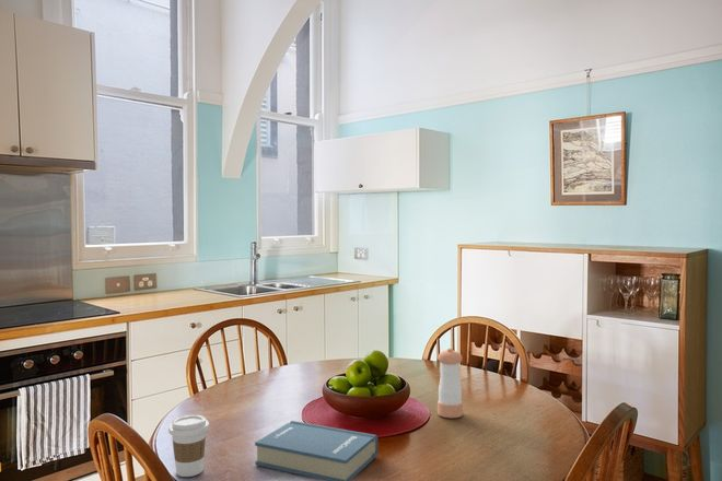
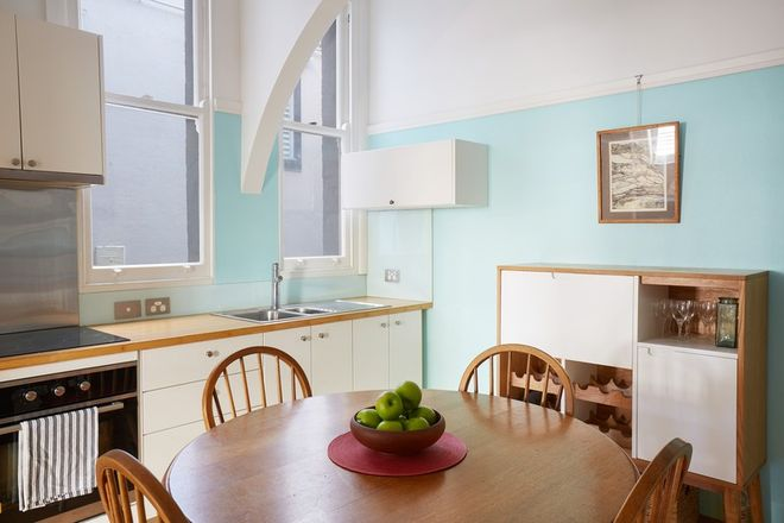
- pepper shaker [436,348,464,419]
- coffee cup [167,414,210,478]
- hardback book [254,420,379,481]
